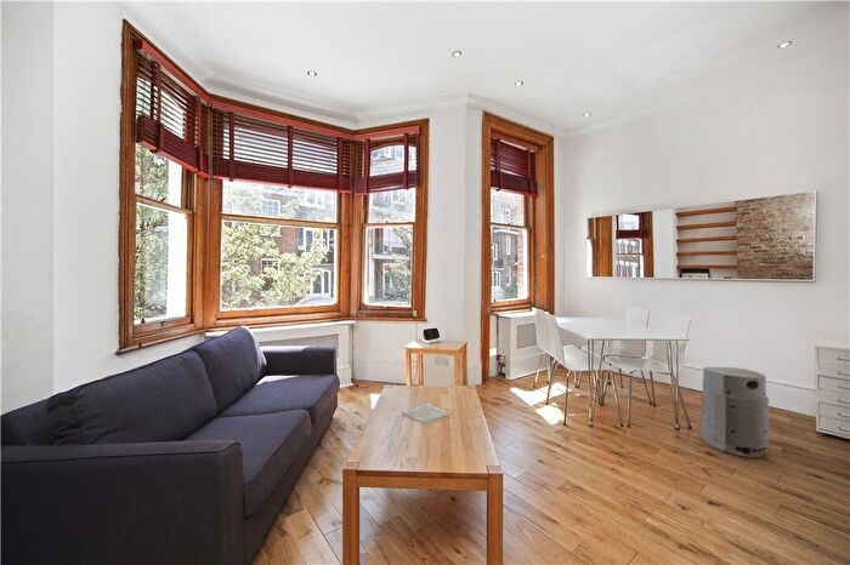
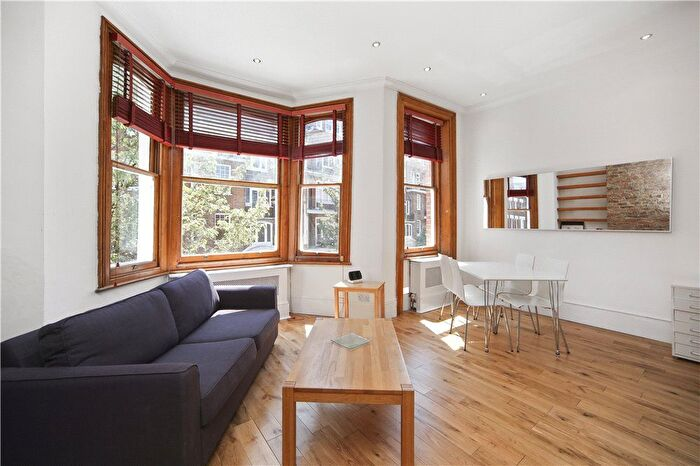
- air purifier [699,366,770,458]
